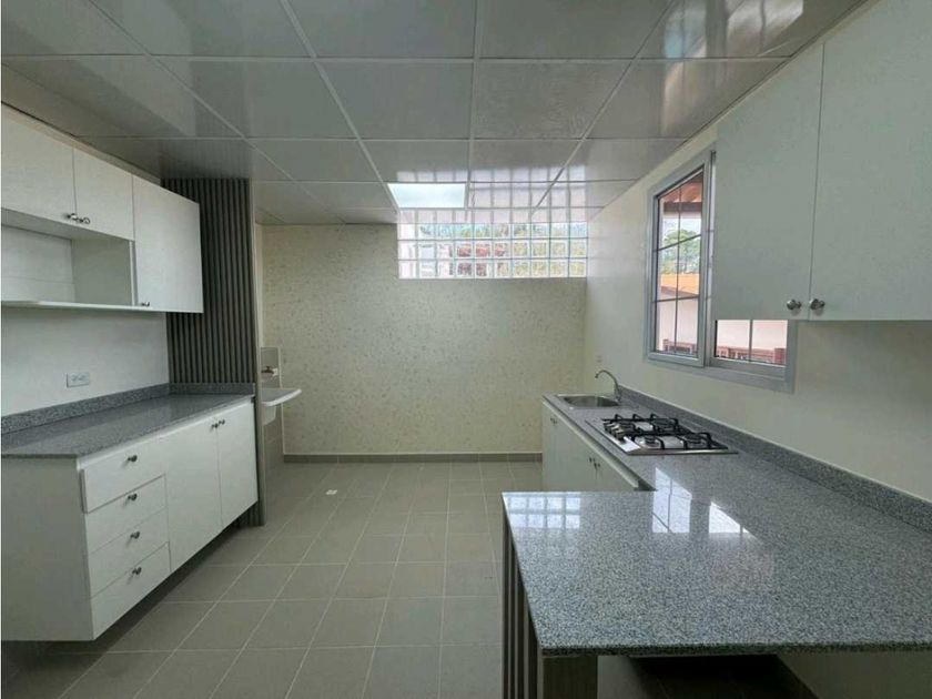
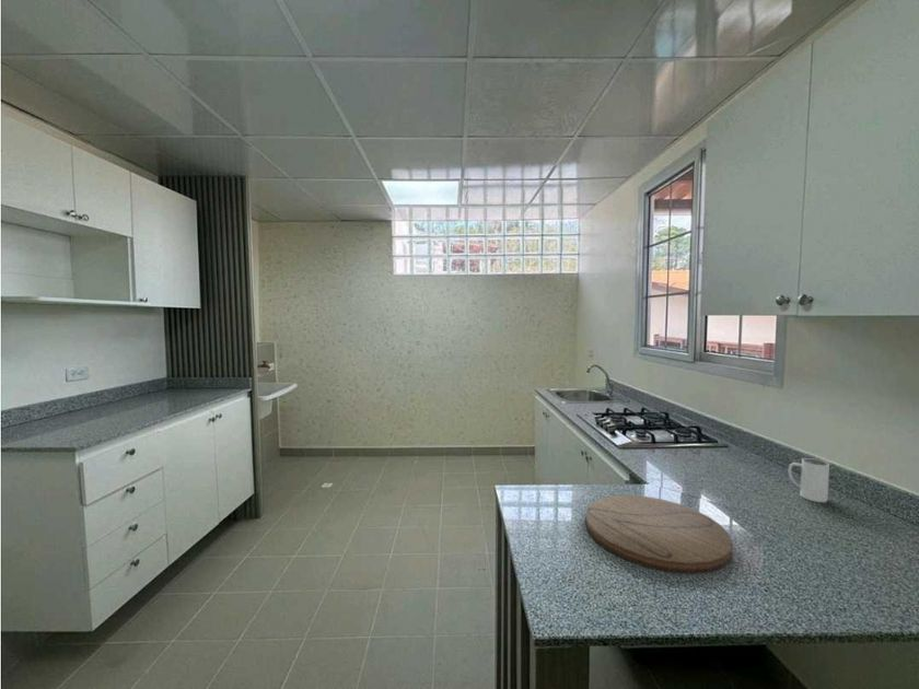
+ cutting board [584,494,733,575]
+ mug [788,457,830,503]
